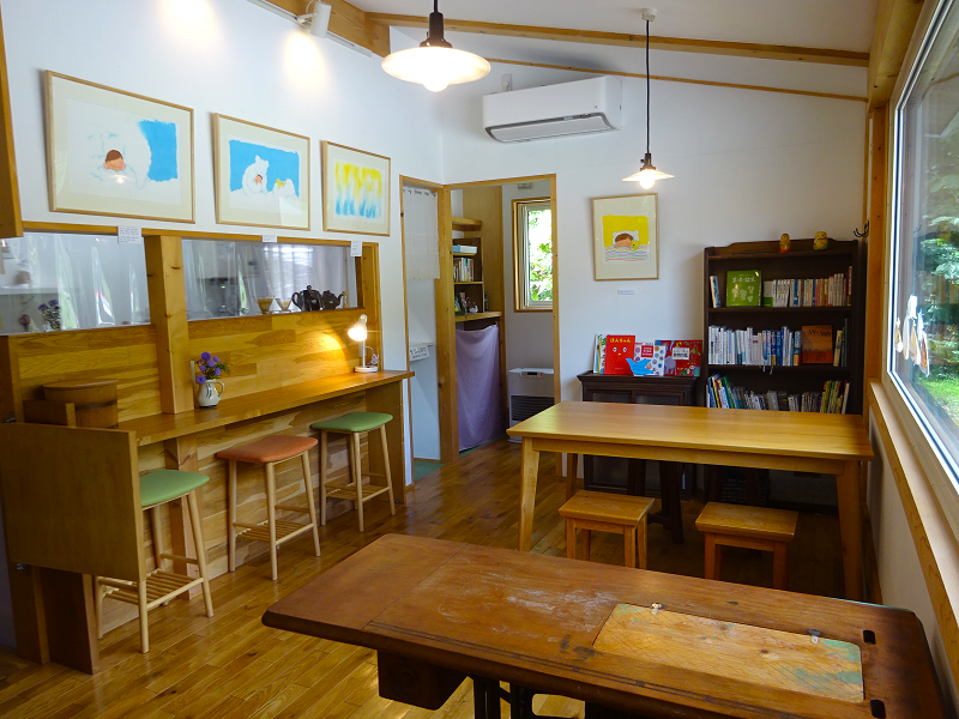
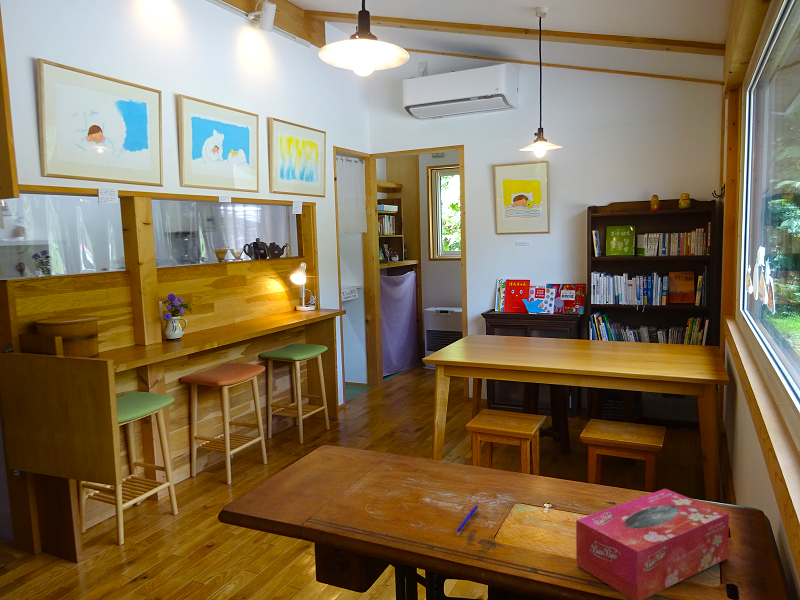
+ pen [456,504,479,533]
+ tissue box [575,488,730,600]
